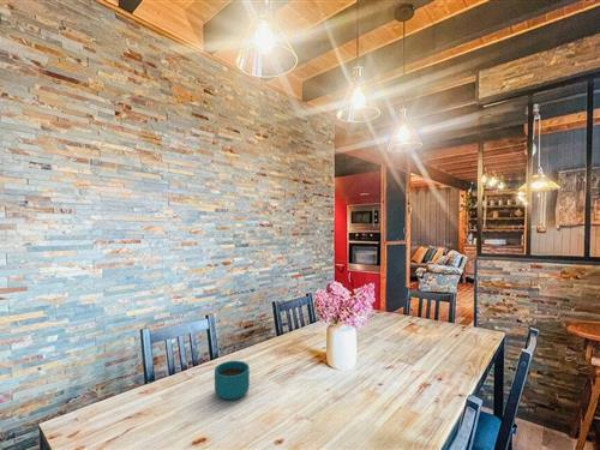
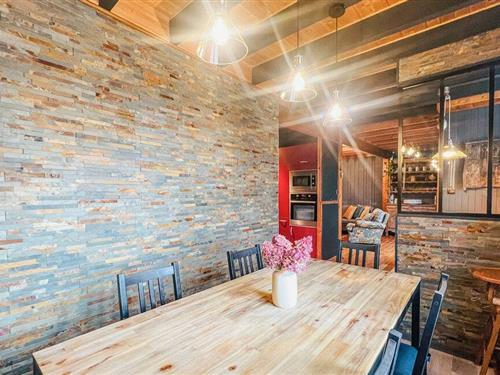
- cup [214,360,251,401]
